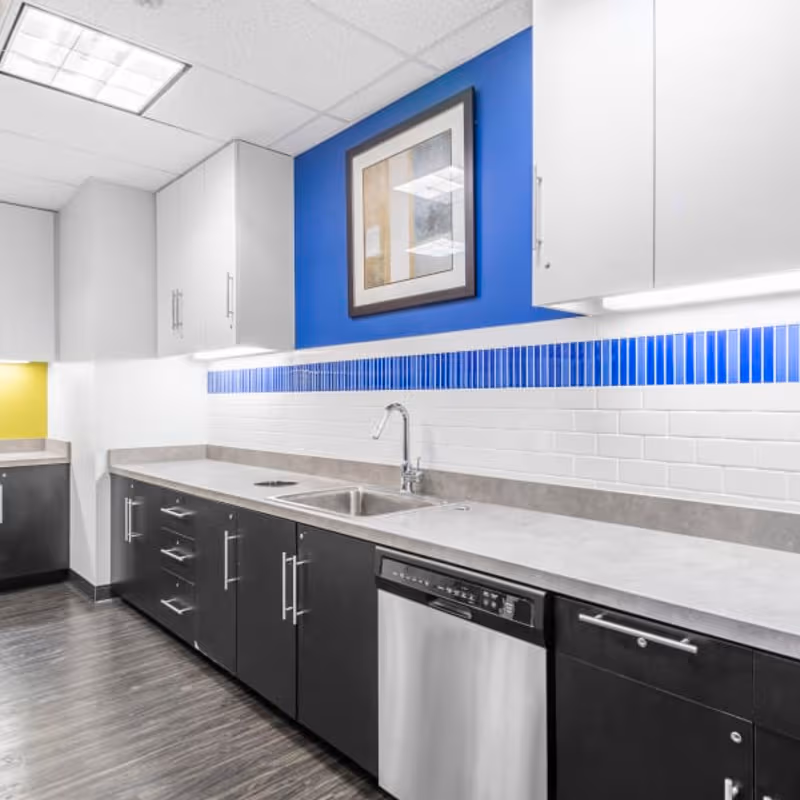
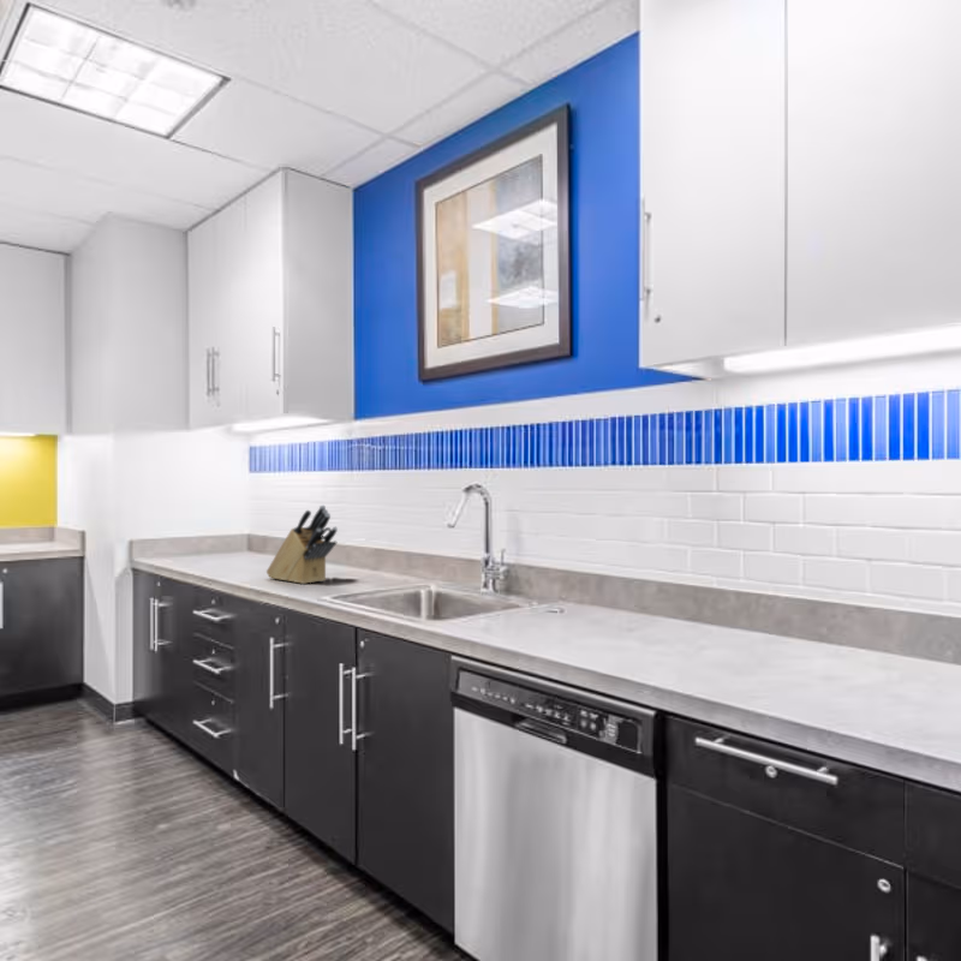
+ knife block [265,505,339,585]
